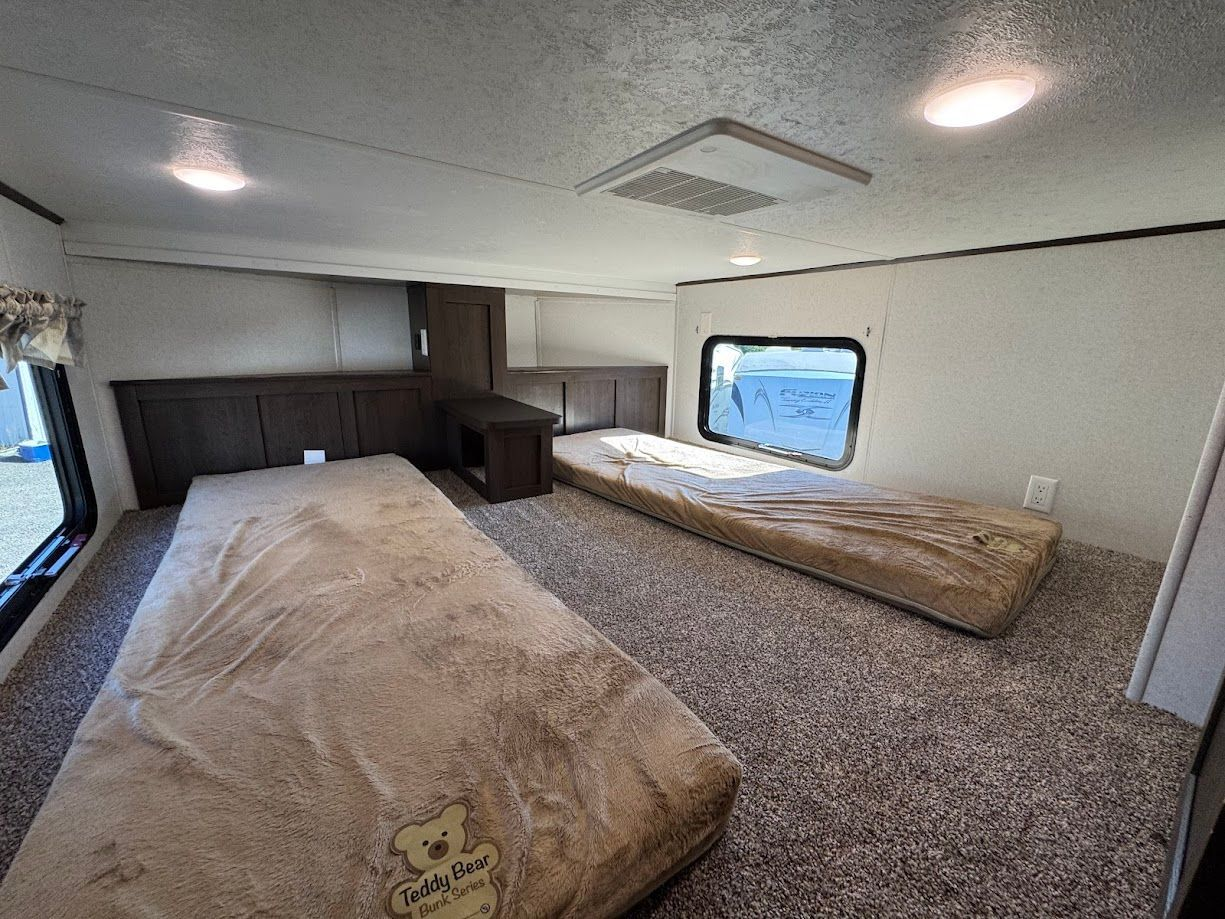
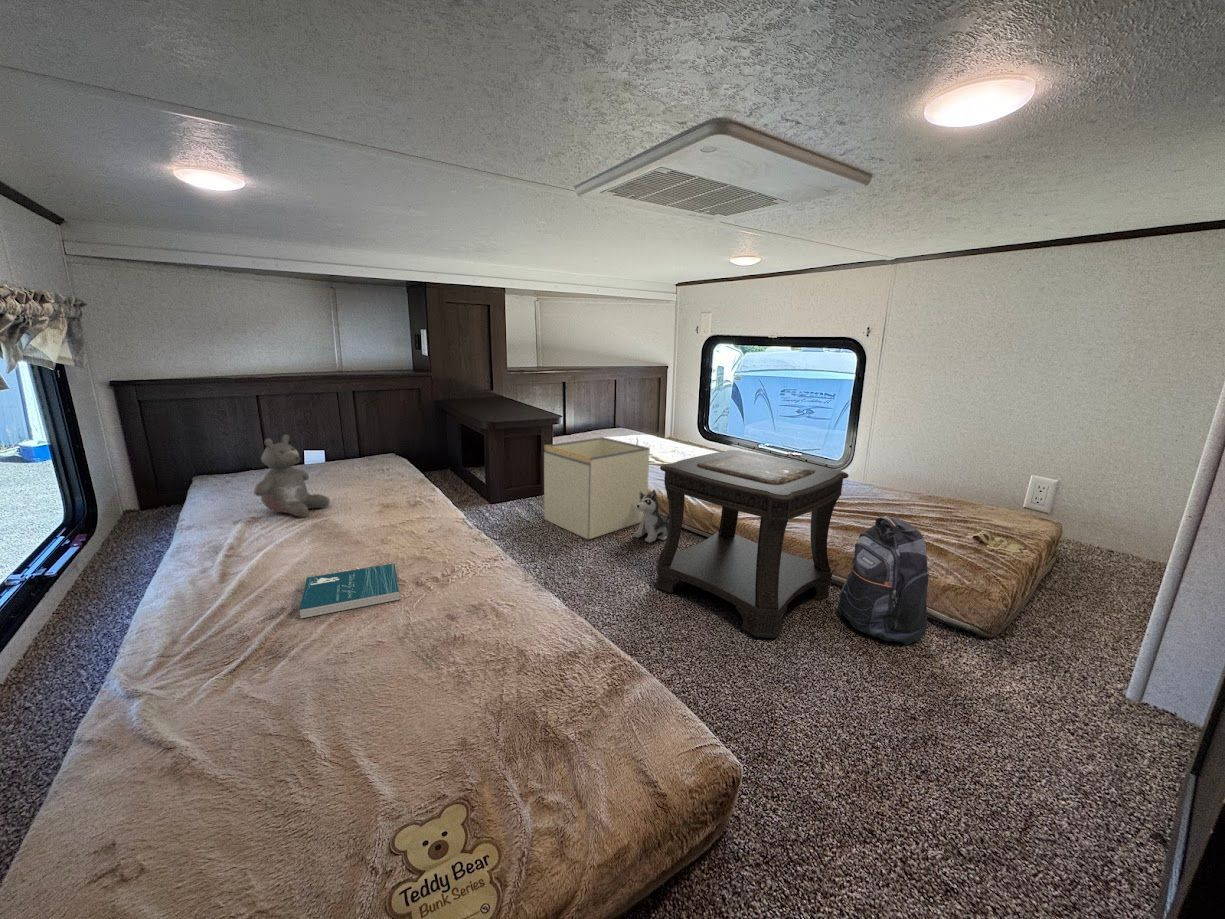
+ storage bin [543,436,651,540]
+ teddy bear [253,434,331,518]
+ side table [655,449,849,639]
+ plush toy [633,489,669,544]
+ book [299,563,400,619]
+ backpack [837,515,930,646]
